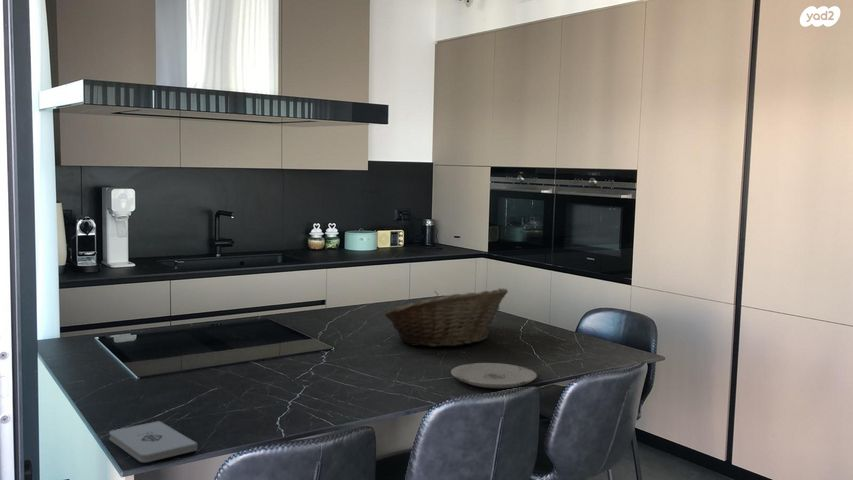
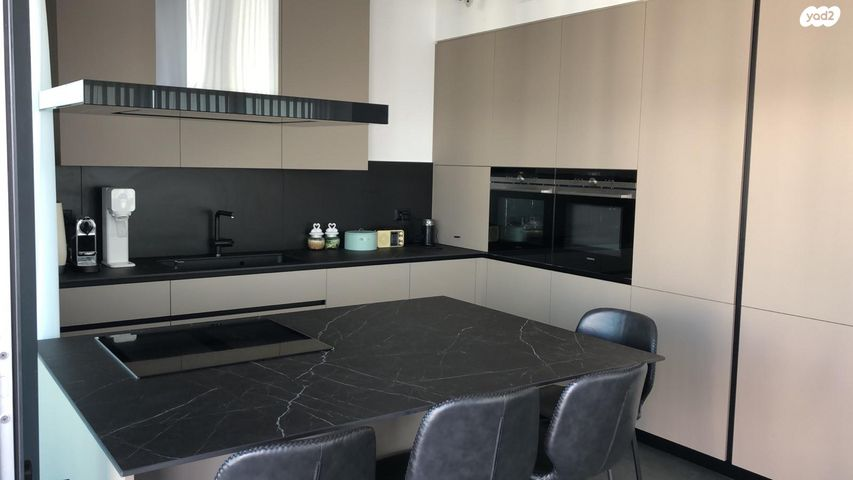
- plate [450,362,538,389]
- fruit basket [384,287,509,348]
- notepad [108,420,198,463]
